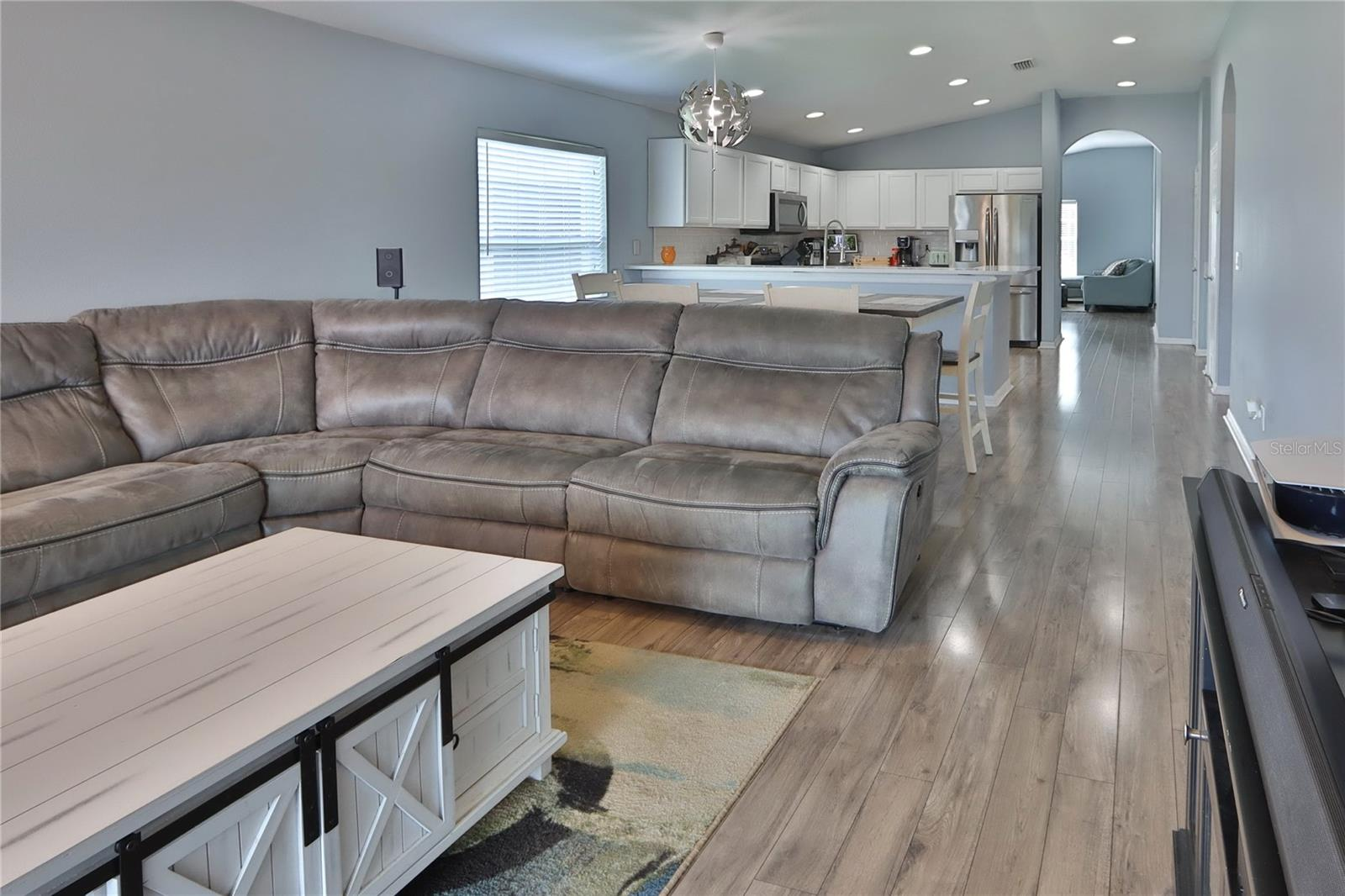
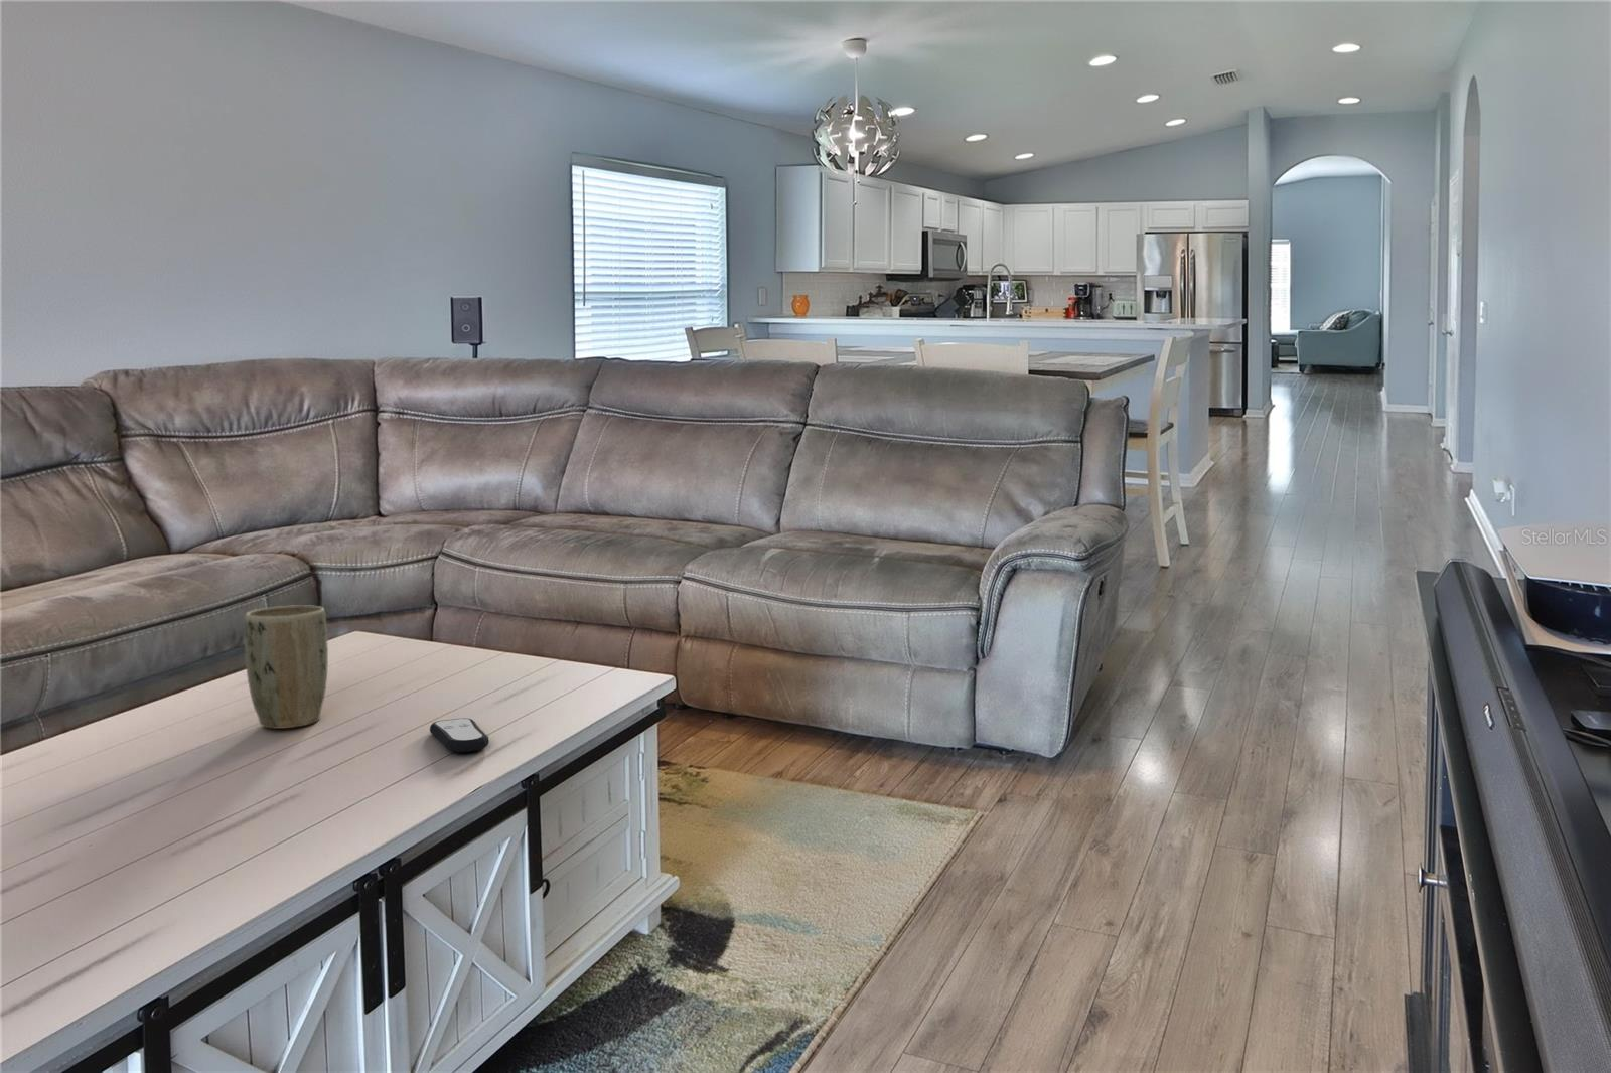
+ plant pot [243,604,329,729]
+ remote control [429,716,490,753]
